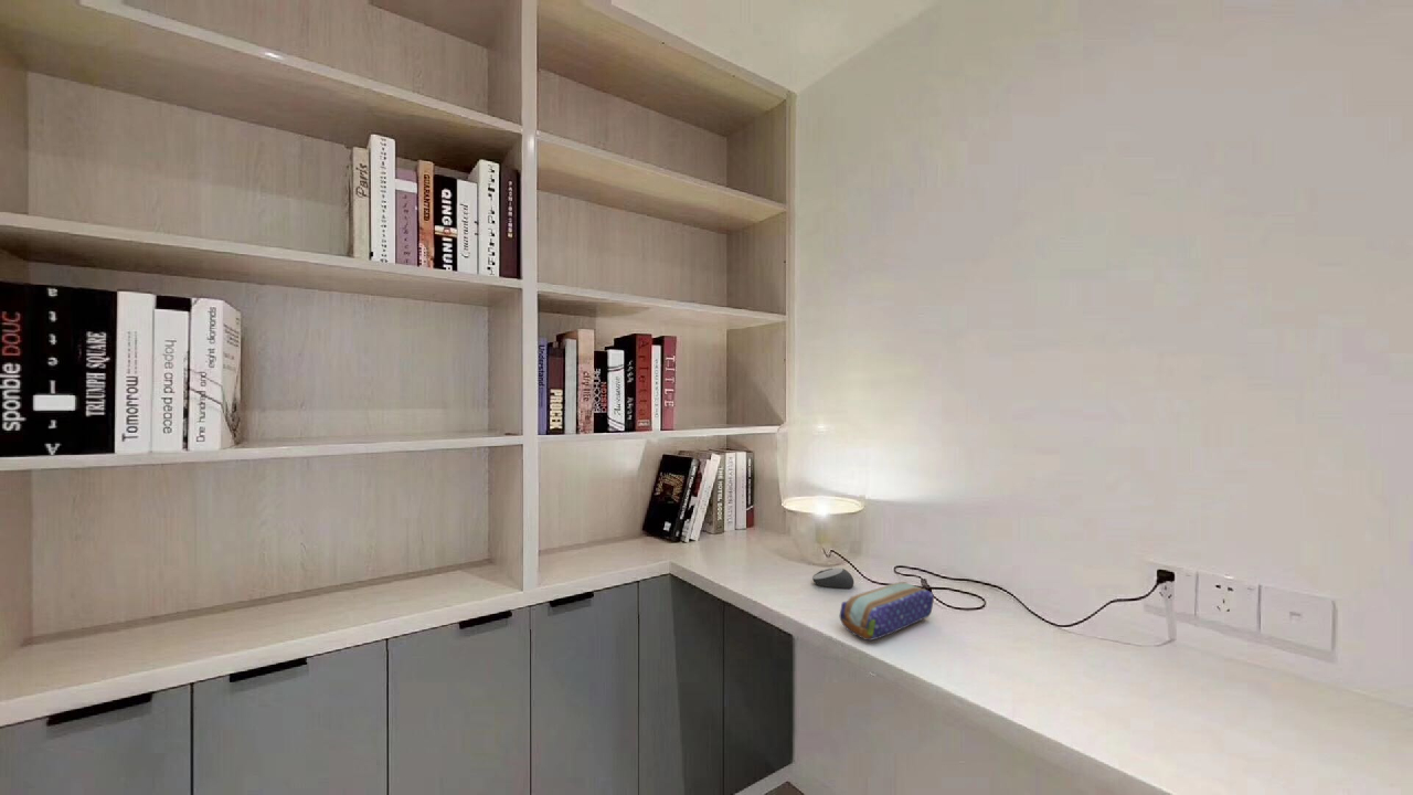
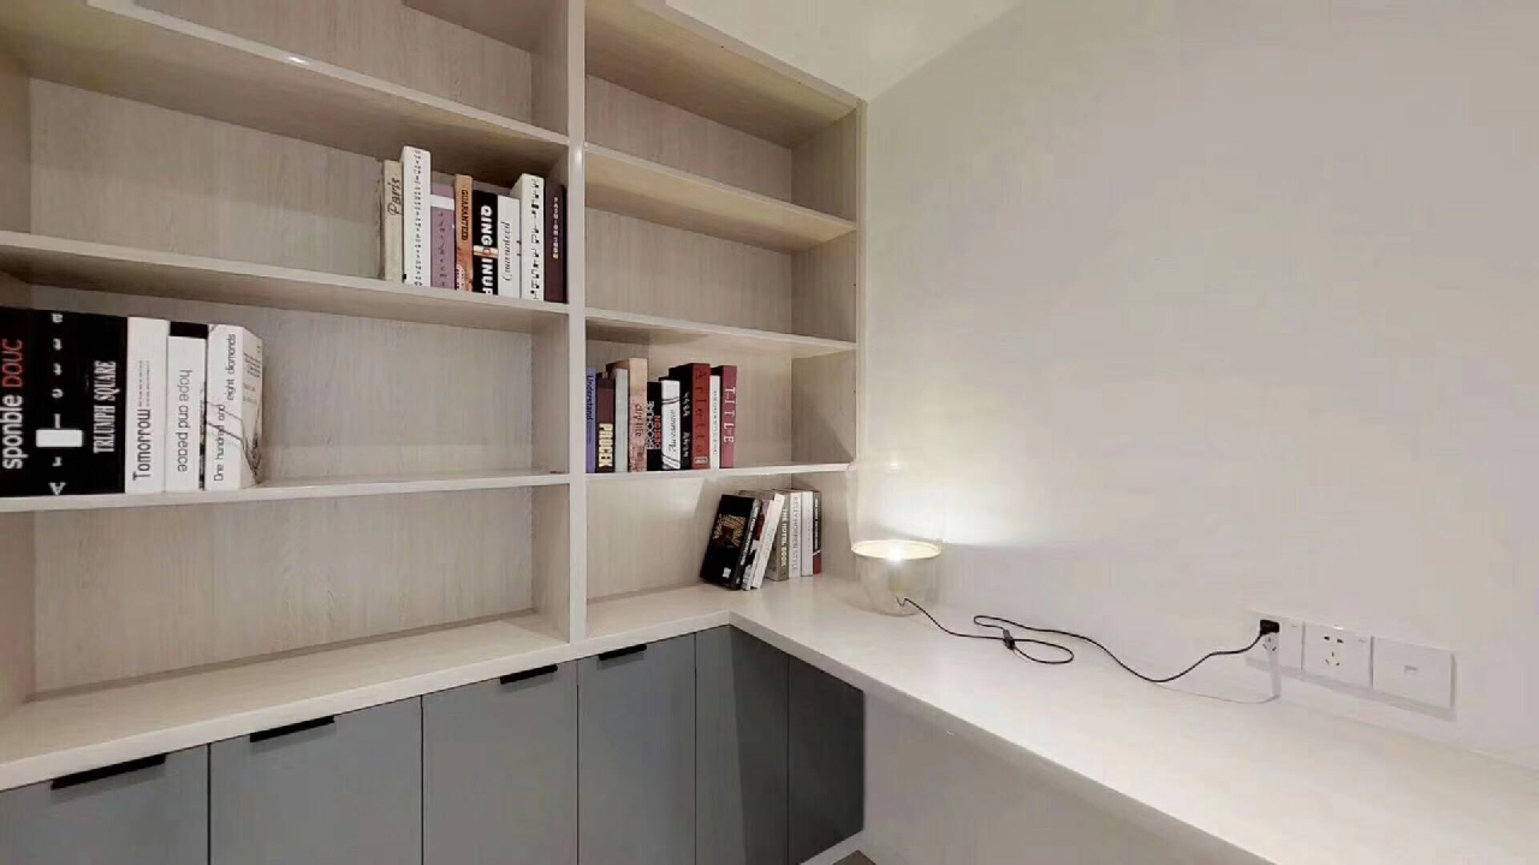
- computer mouse [811,566,856,589]
- pencil case [839,581,935,642]
